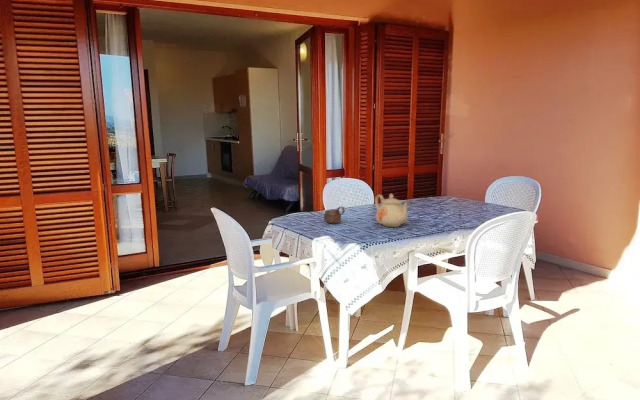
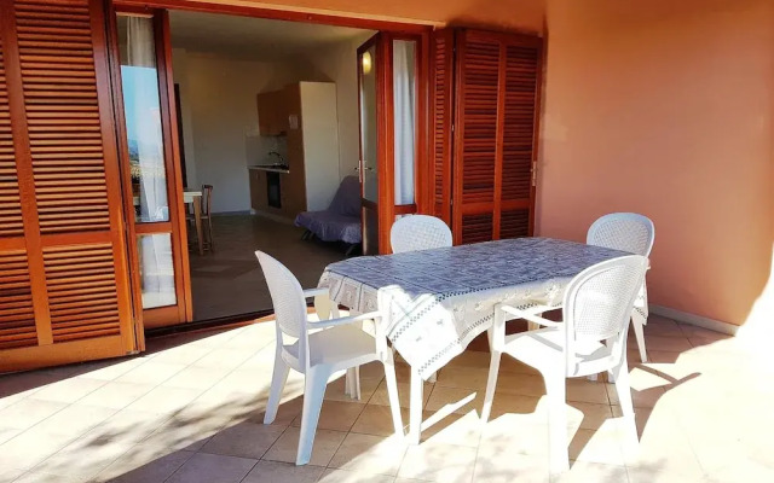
- cup [323,205,346,224]
- teapot [374,193,411,228]
